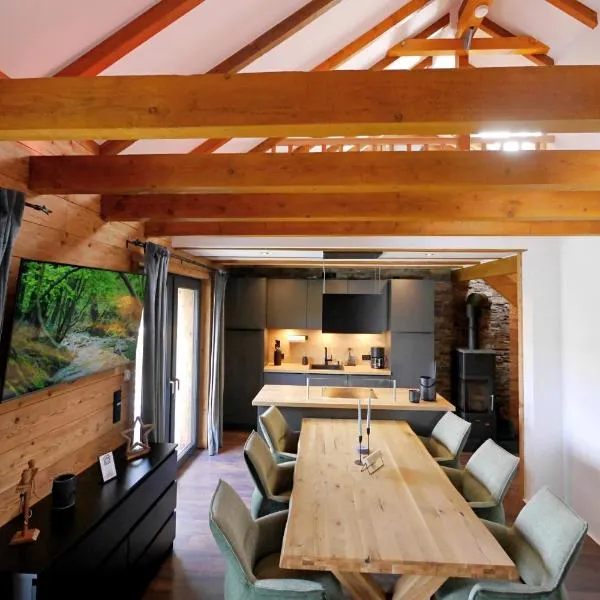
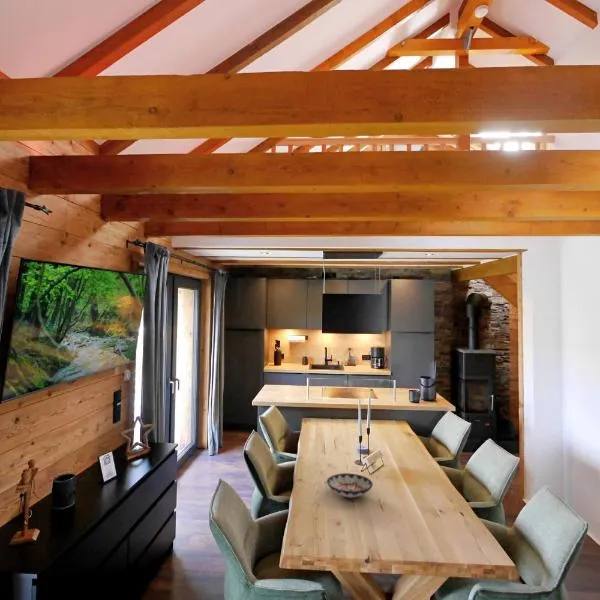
+ bowl [326,472,374,500]
